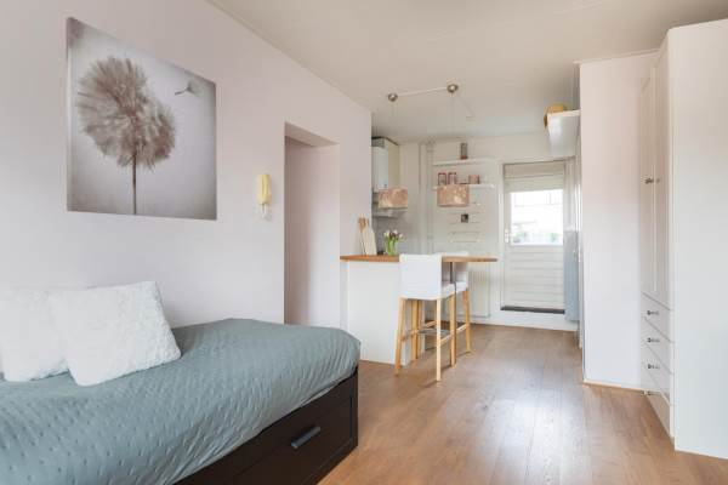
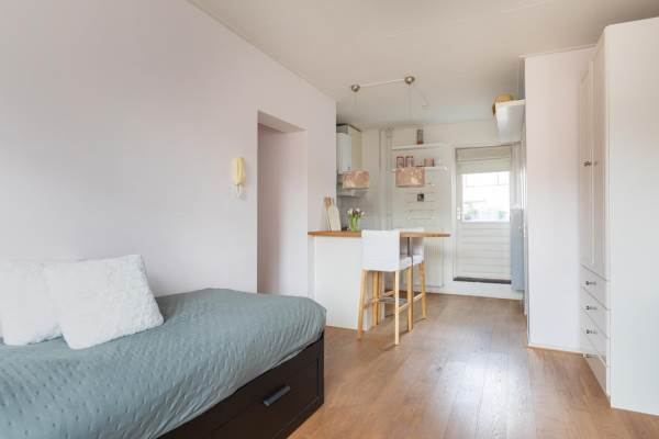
- wall art [64,16,218,222]
